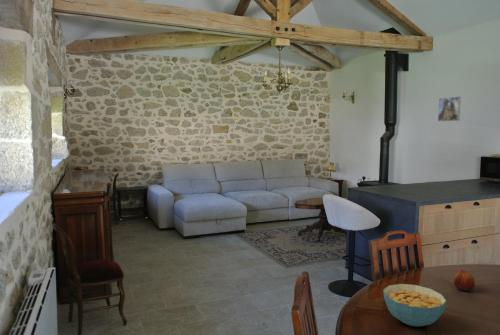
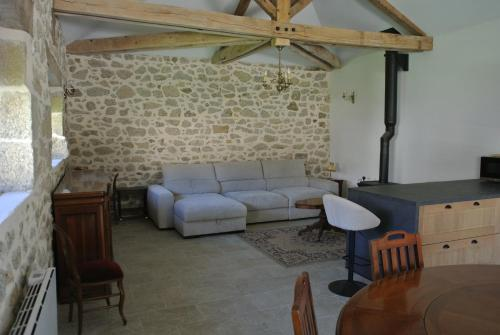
- cereal bowl [382,283,447,328]
- fruit [452,269,476,292]
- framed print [437,95,462,122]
